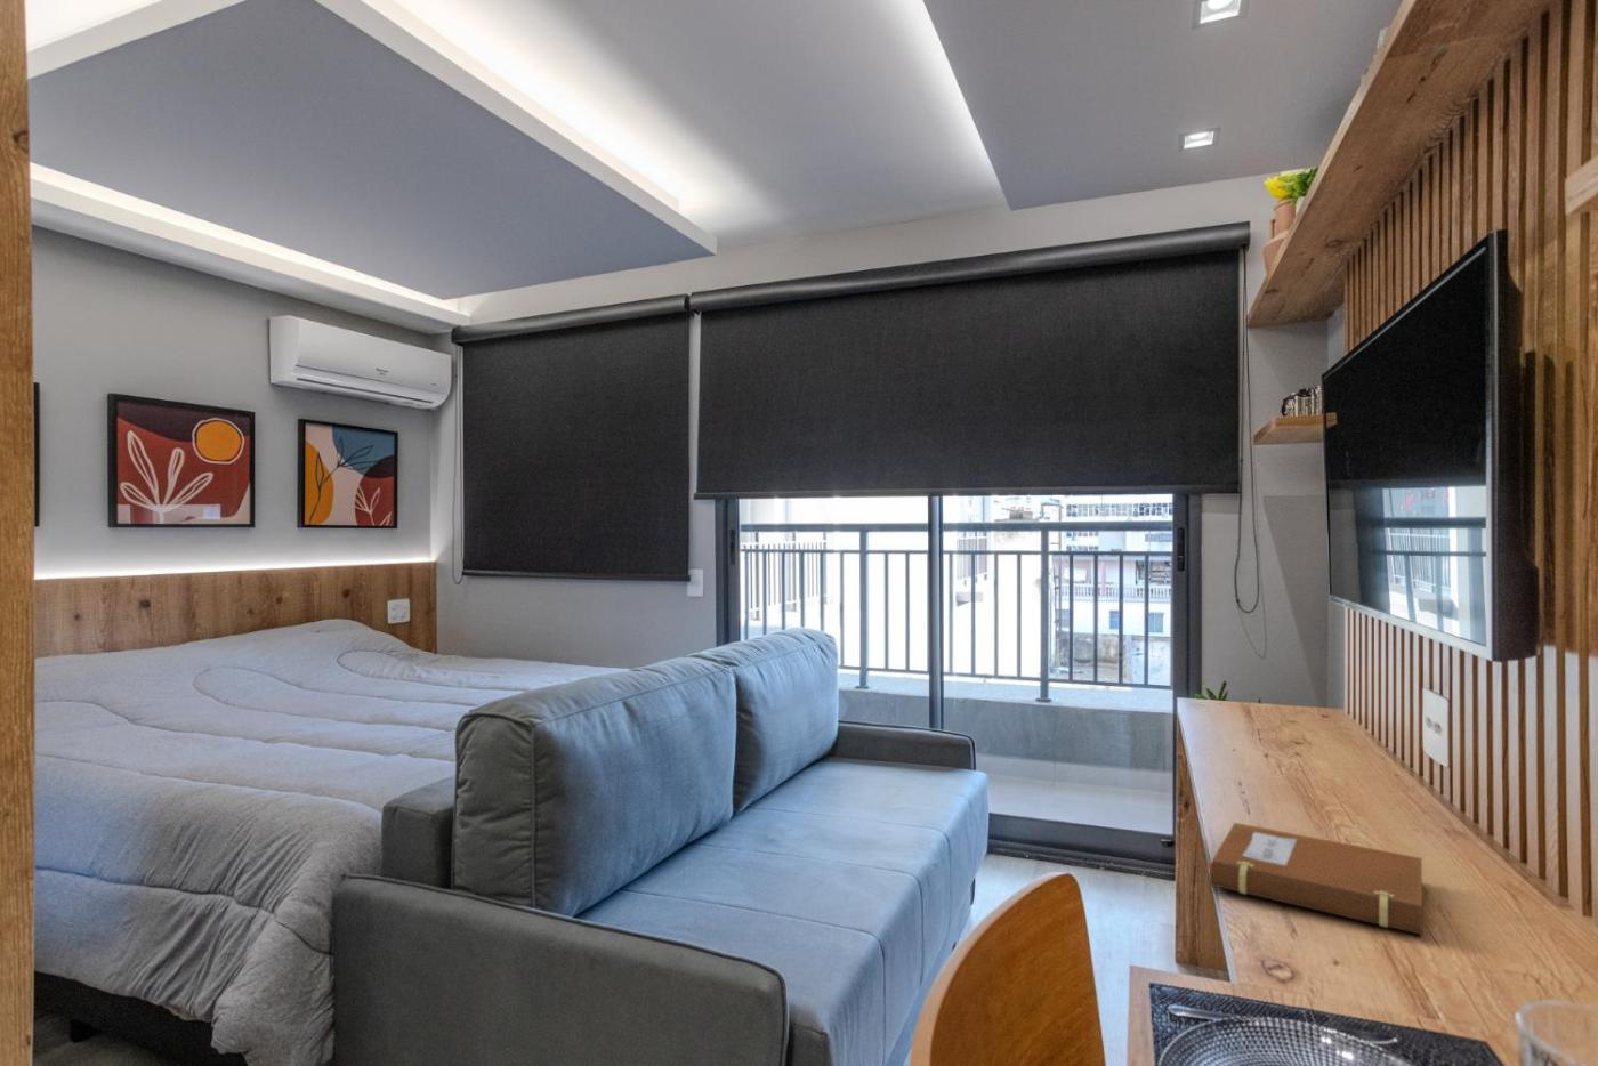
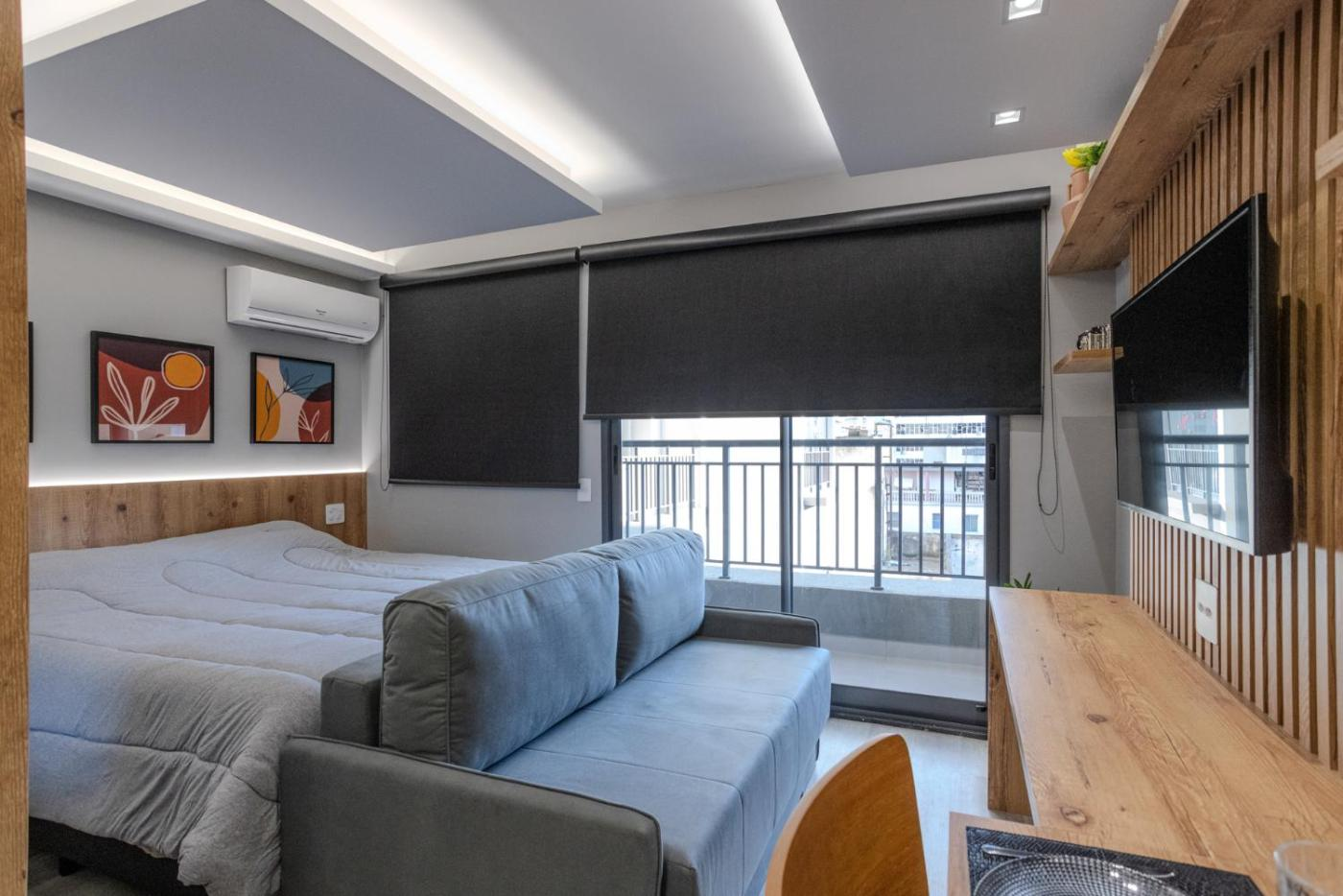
- notebook [1204,822,1423,936]
